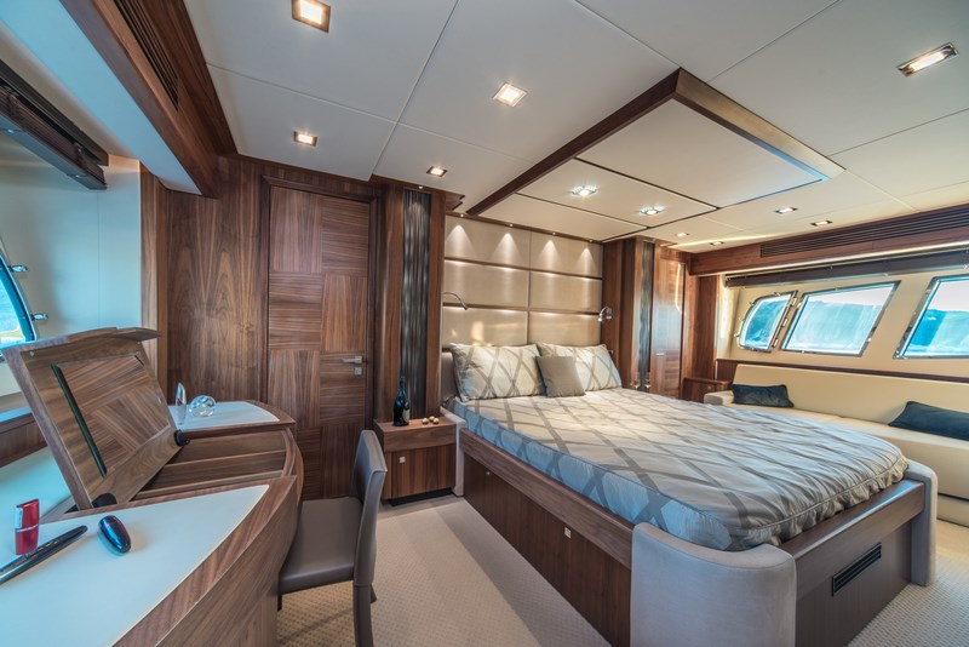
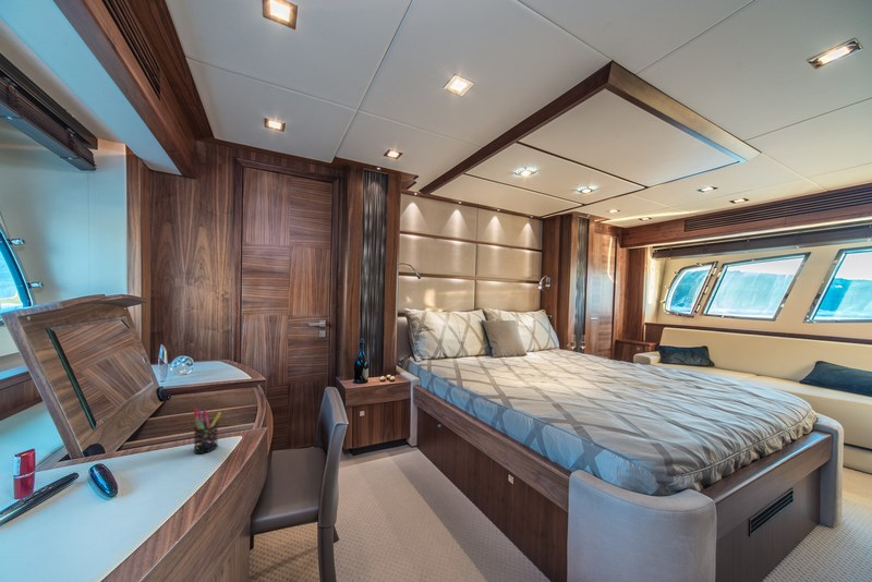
+ pen holder [193,408,222,454]
